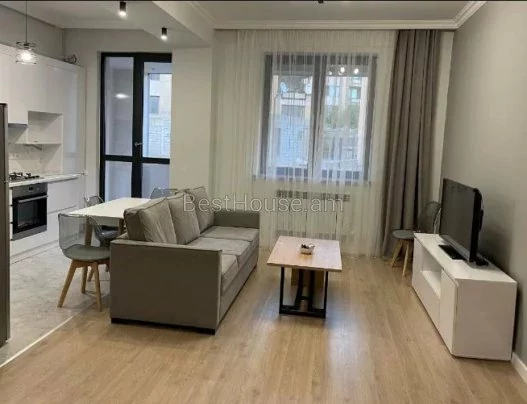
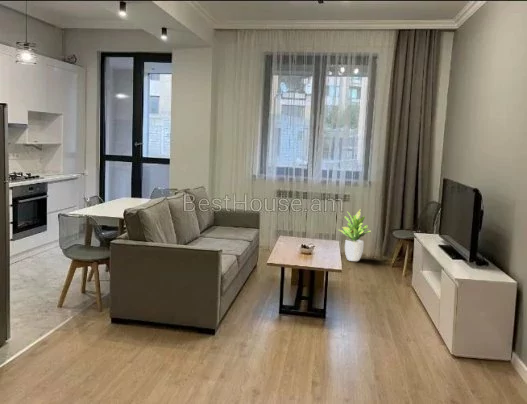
+ potted plant [337,209,371,262]
